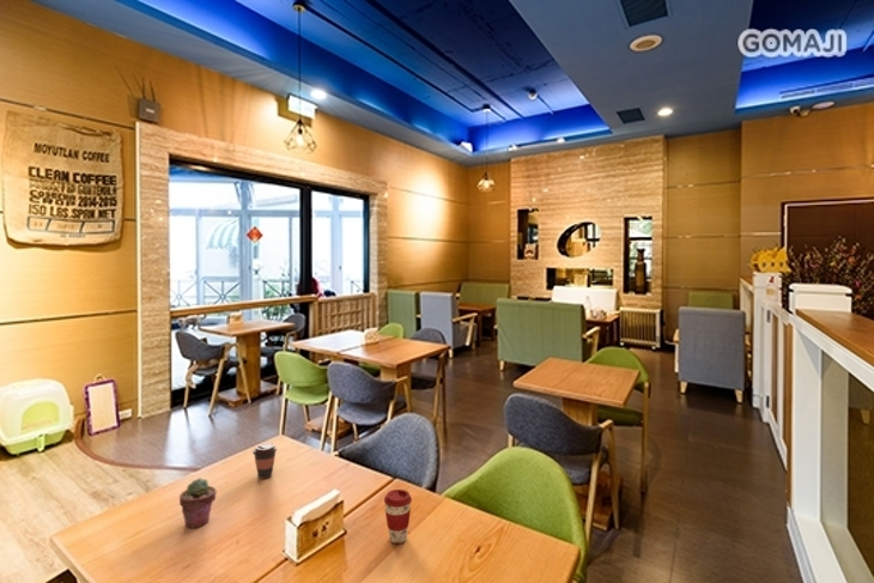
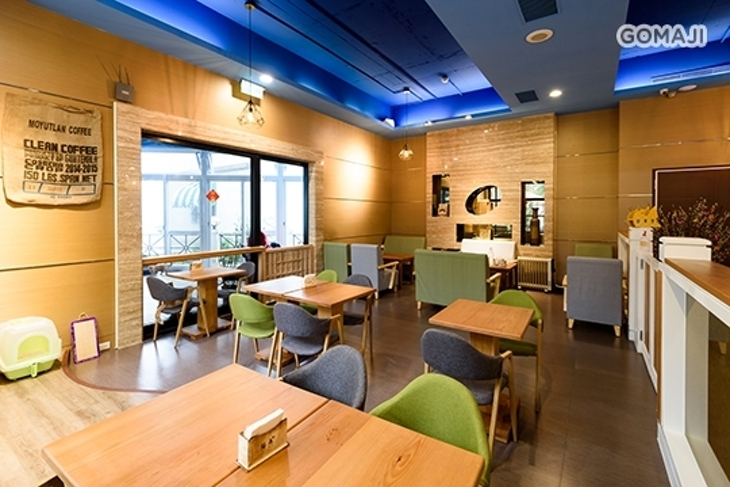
- coffee cup [251,442,278,480]
- coffee cup [383,488,413,545]
- potted succulent [178,476,218,529]
